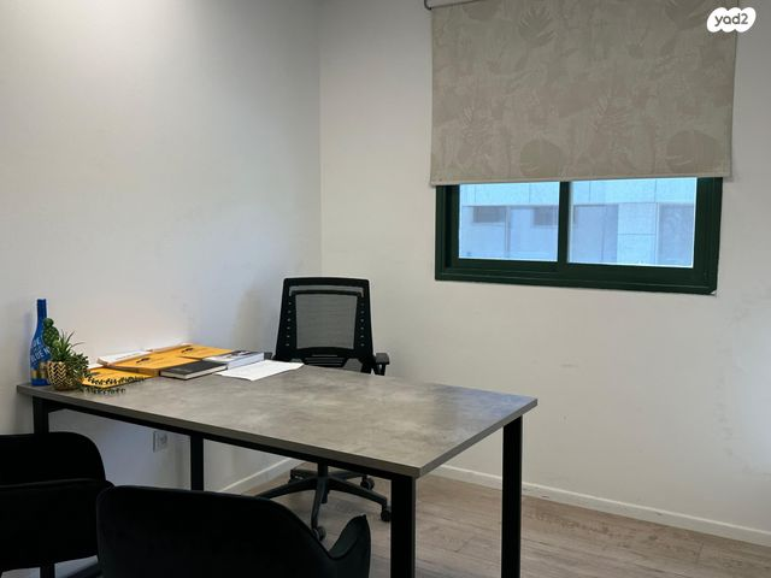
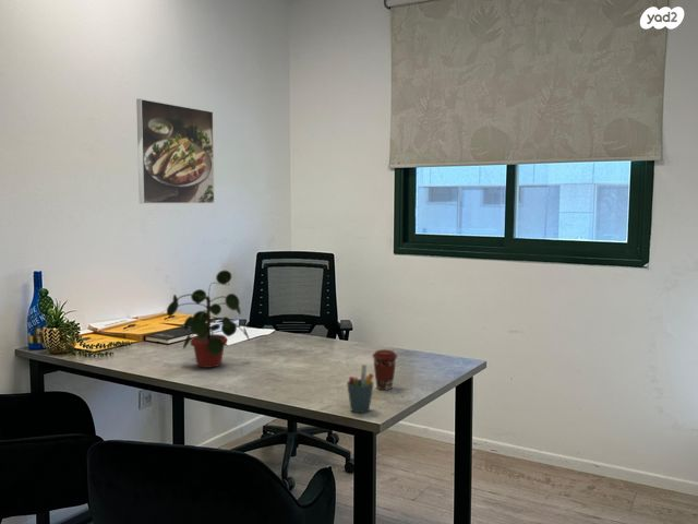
+ pen holder [346,364,375,414]
+ potted plant [166,270,251,369]
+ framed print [135,98,216,204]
+ coffee cup [371,348,398,391]
